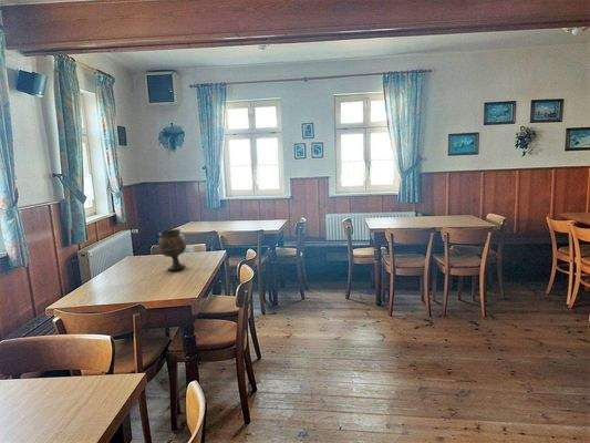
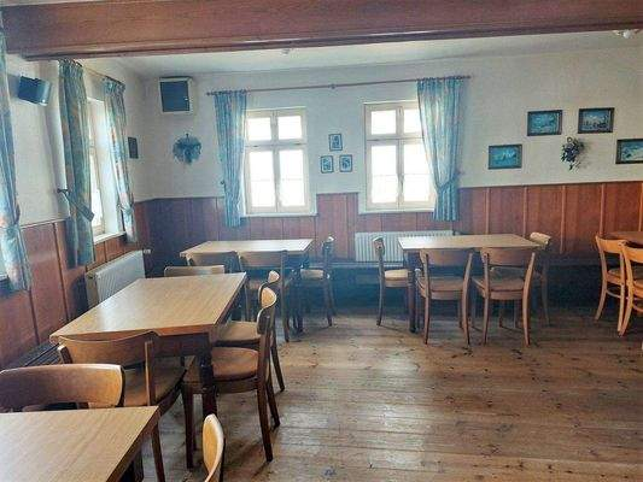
- goblet [157,228,187,272]
